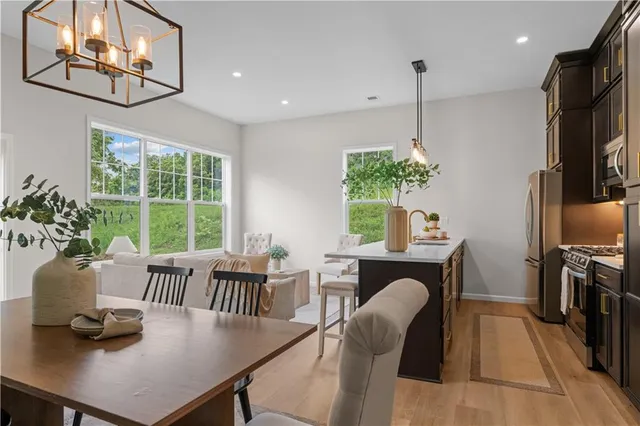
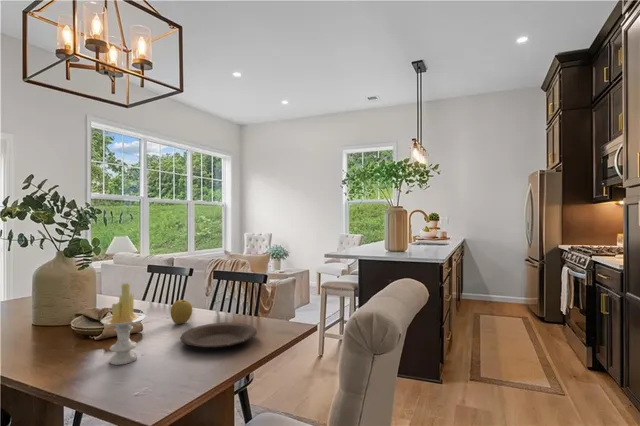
+ plate [179,322,258,349]
+ candle [100,282,147,366]
+ fruit [170,299,193,325]
